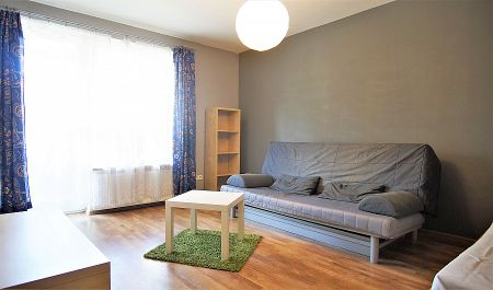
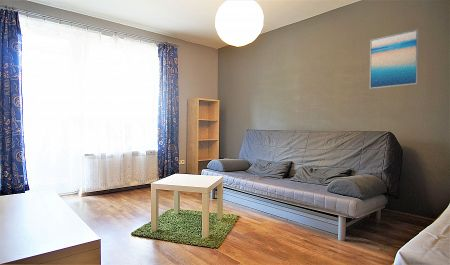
+ wall art [369,28,420,90]
